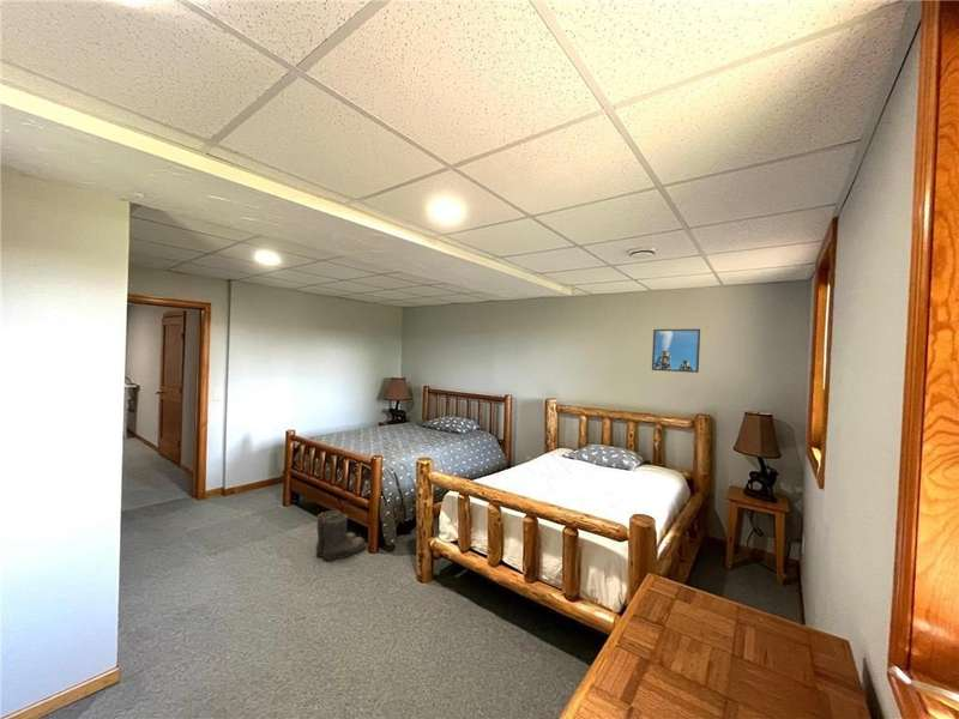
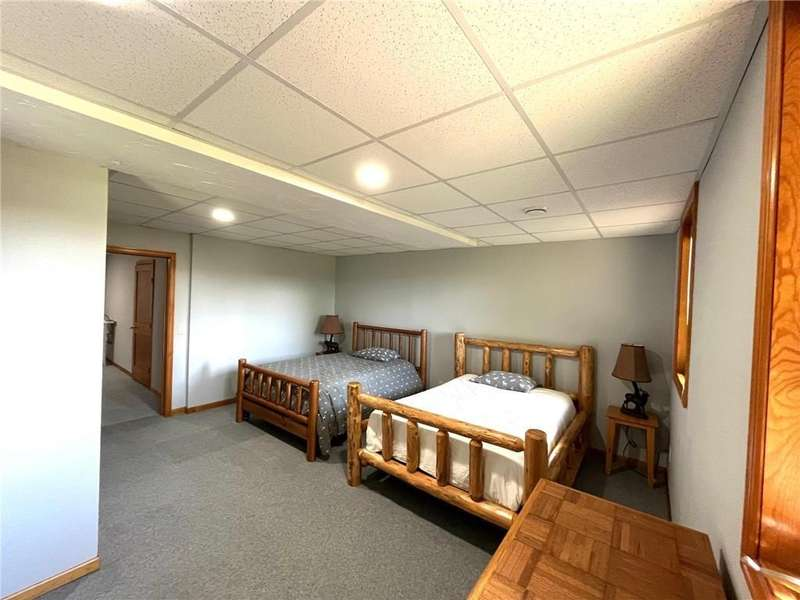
- boots [315,509,368,562]
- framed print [651,328,701,374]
